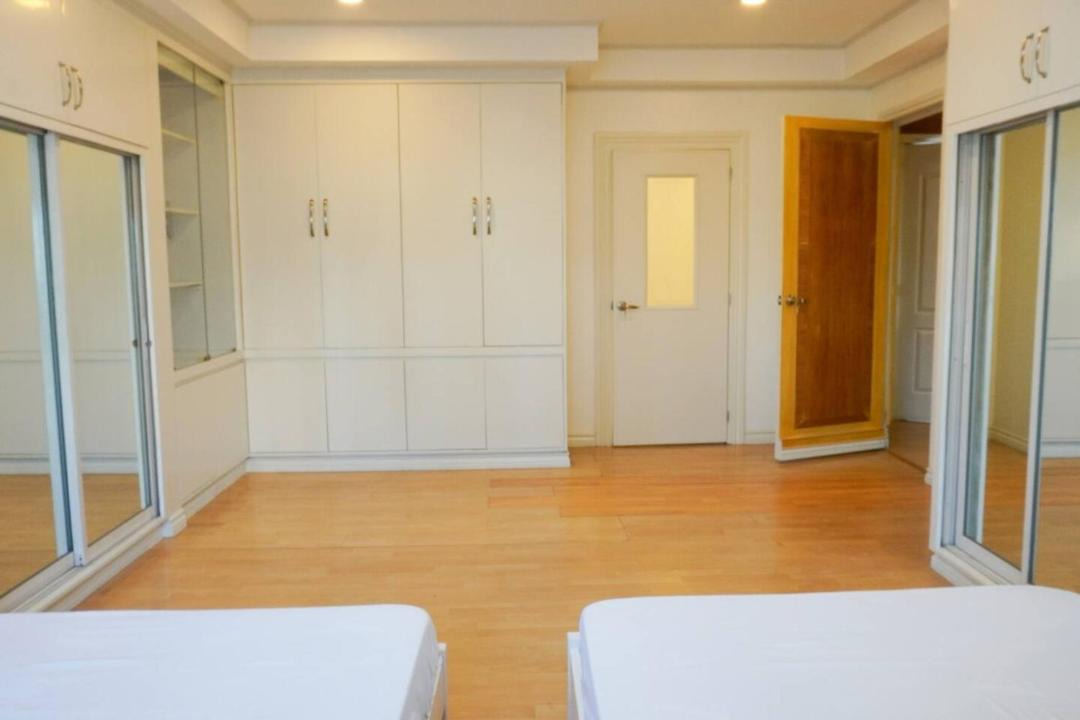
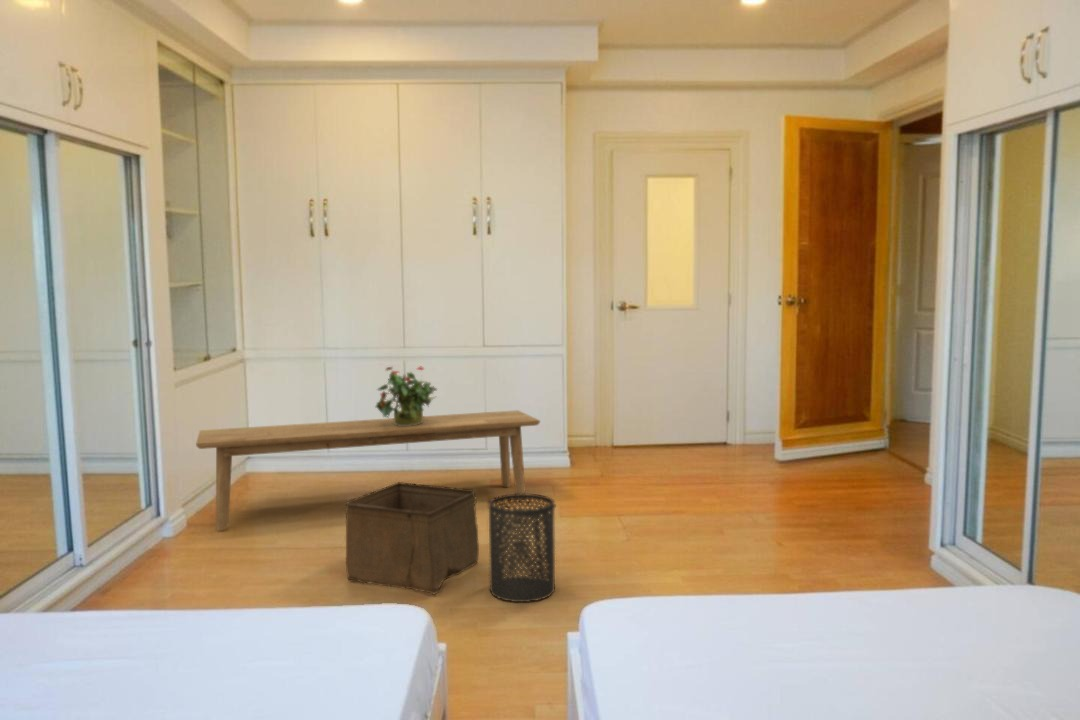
+ bench [195,409,541,531]
+ trash can [487,492,557,603]
+ potted plant [374,365,438,426]
+ storage bin [344,481,480,596]
